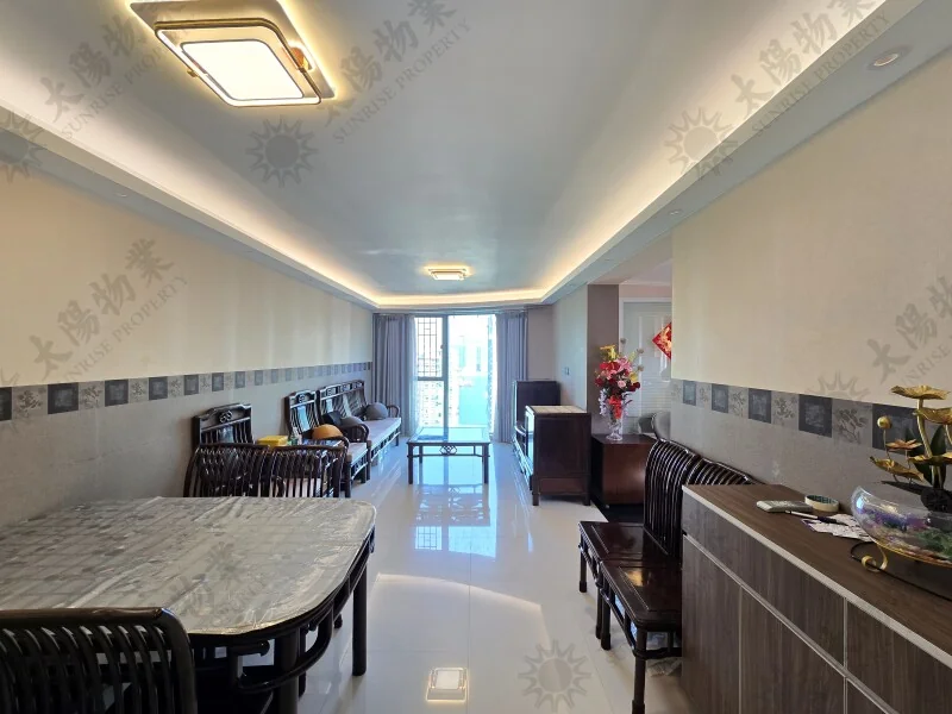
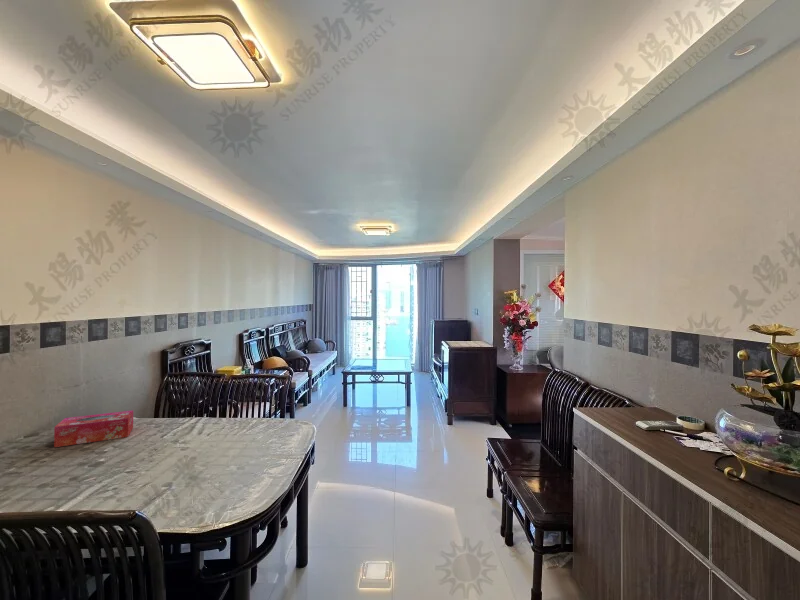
+ tissue box [53,409,134,448]
